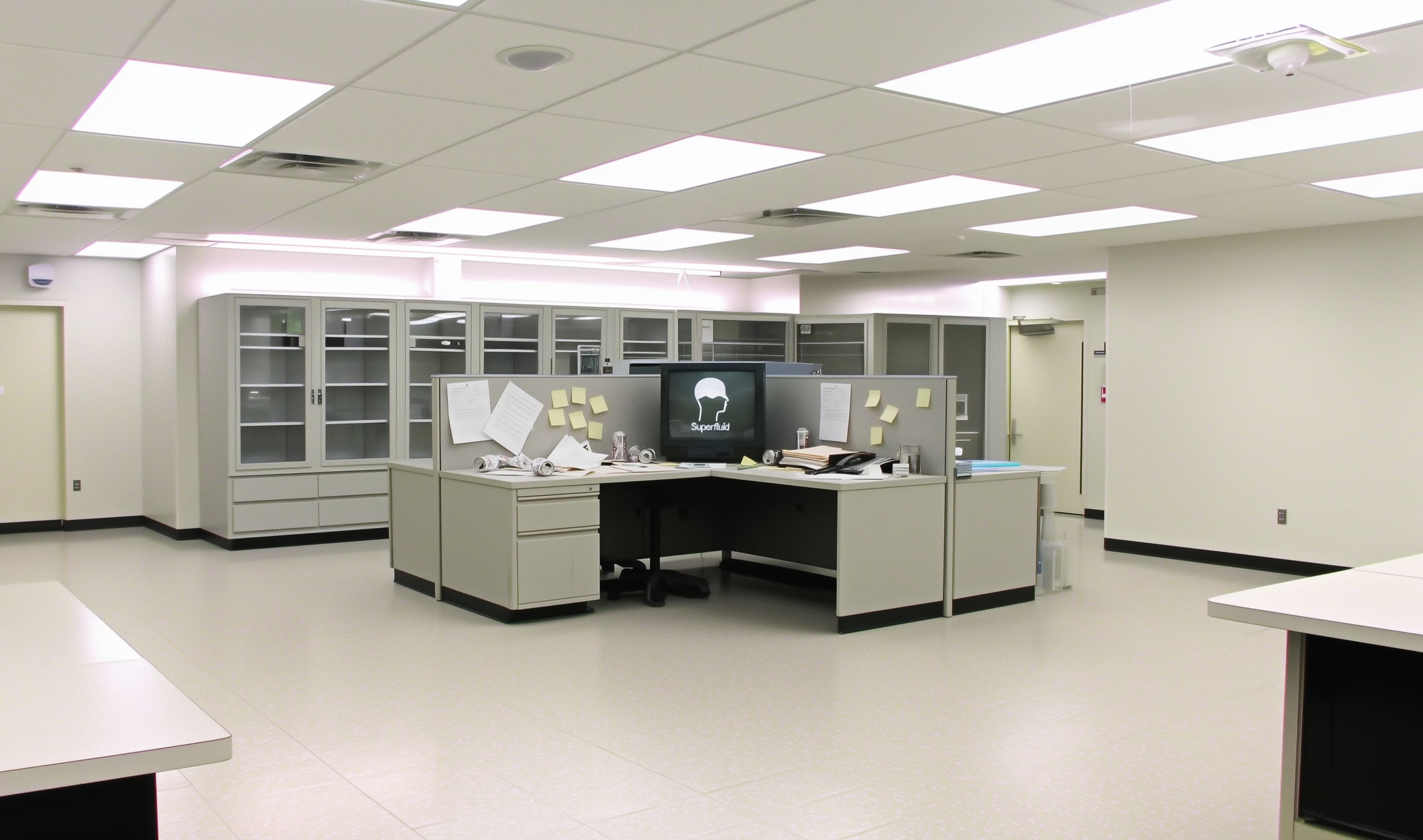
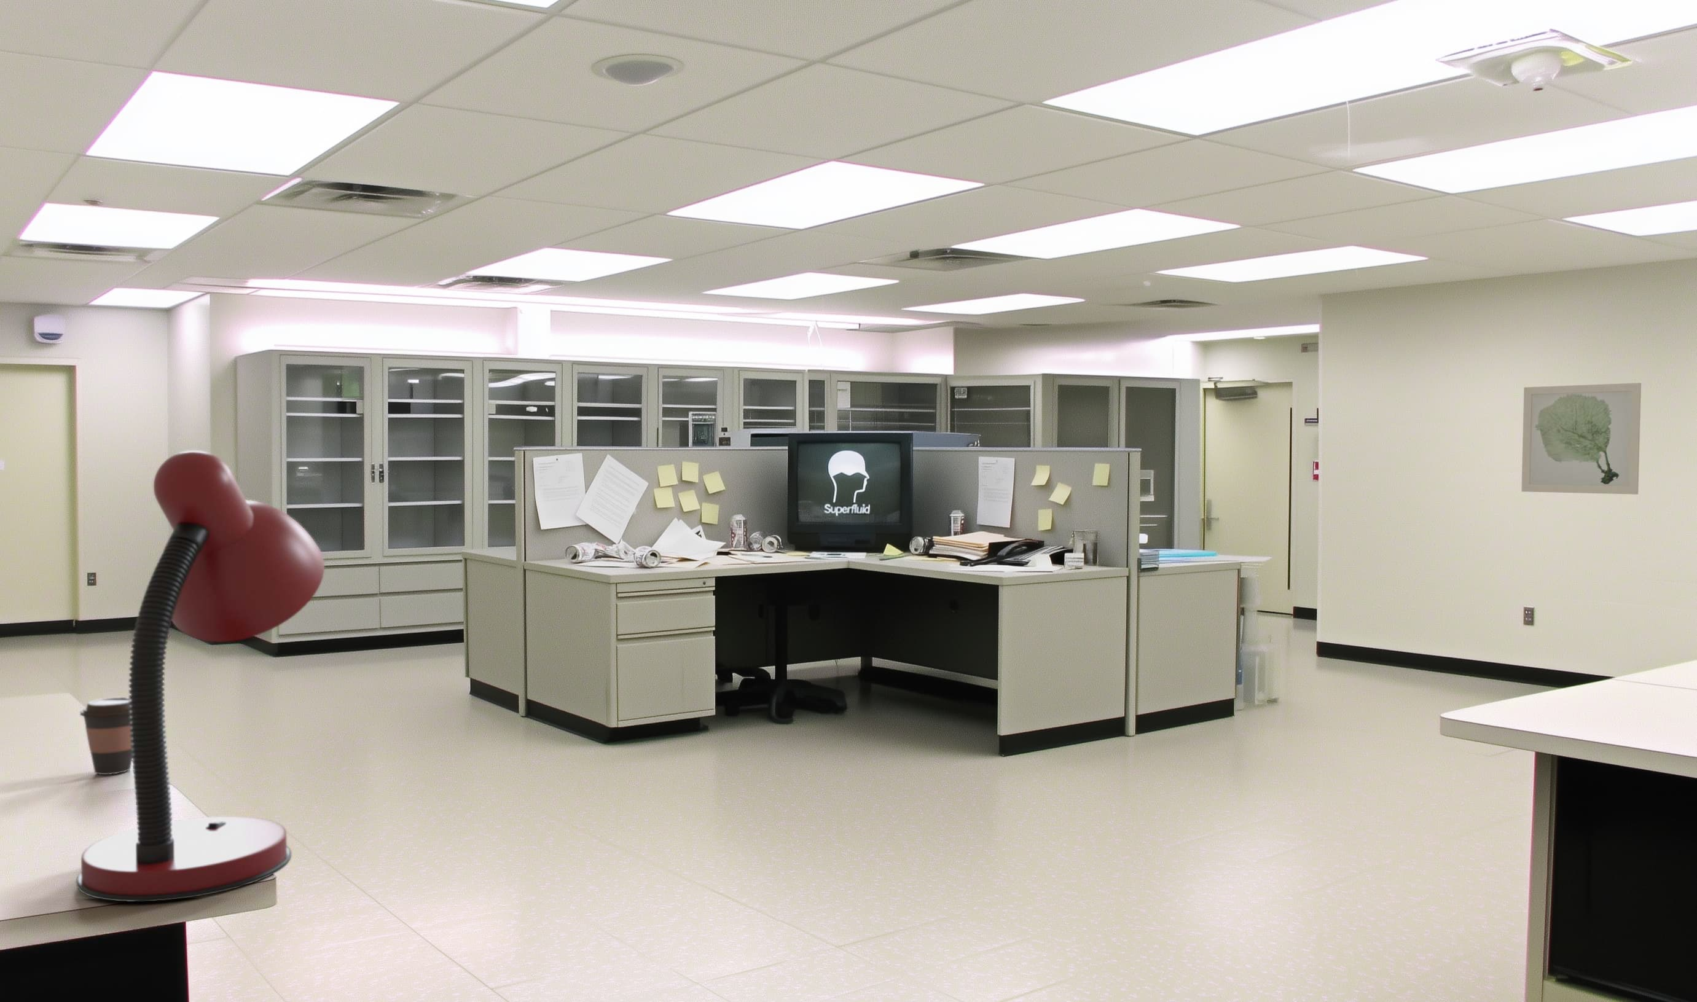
+ desk lamp [75,450,326,903]
+ coffee cup [79,697,132,775]
+ wall art [1521,382,1642,495]
